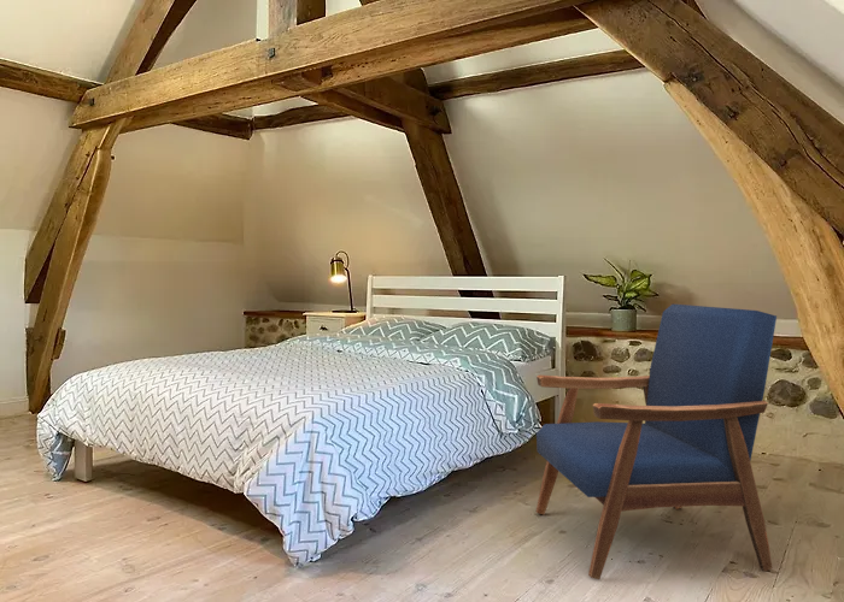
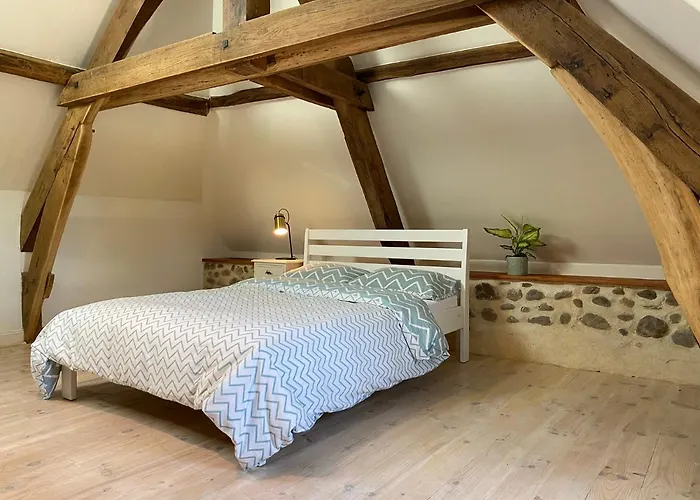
- armchair [535,303,778,580]
